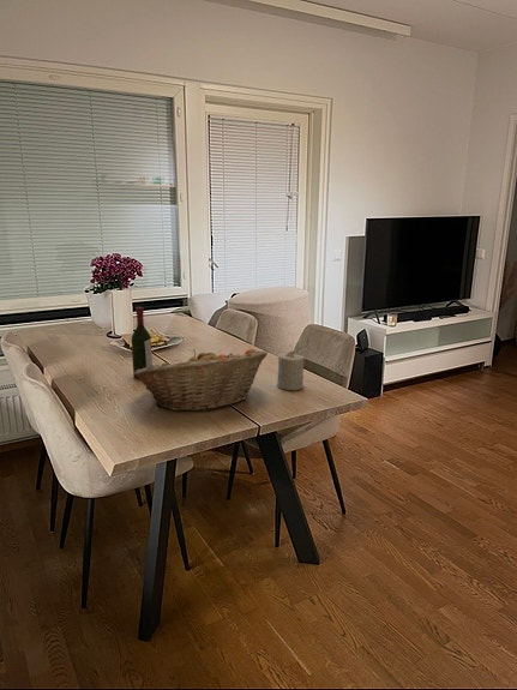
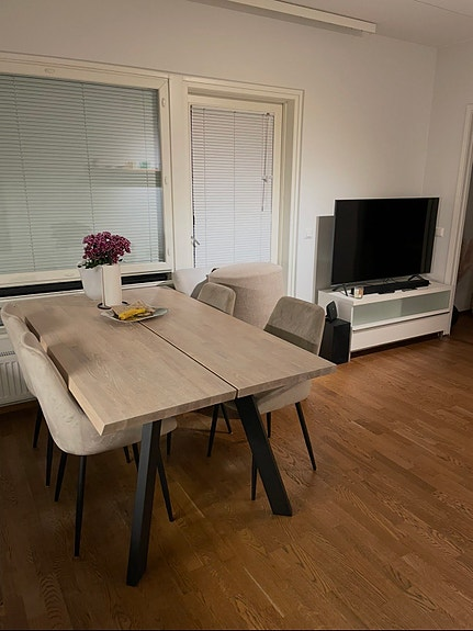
- fruit basket [132,348,269,412]
- candle [276,349,305,391]
- wine bottle [131,306,154,380]
